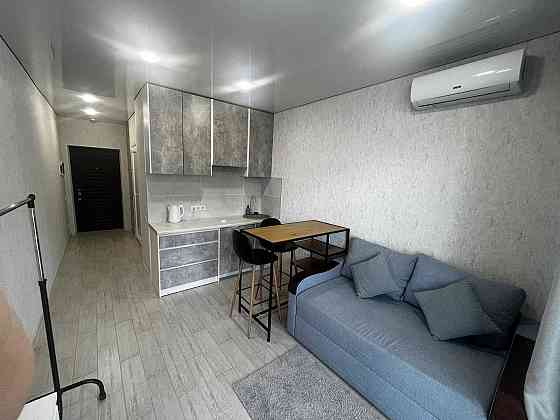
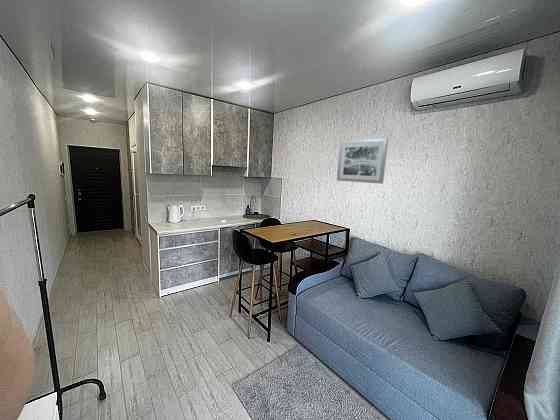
+ wall art [336,137,389,185]
